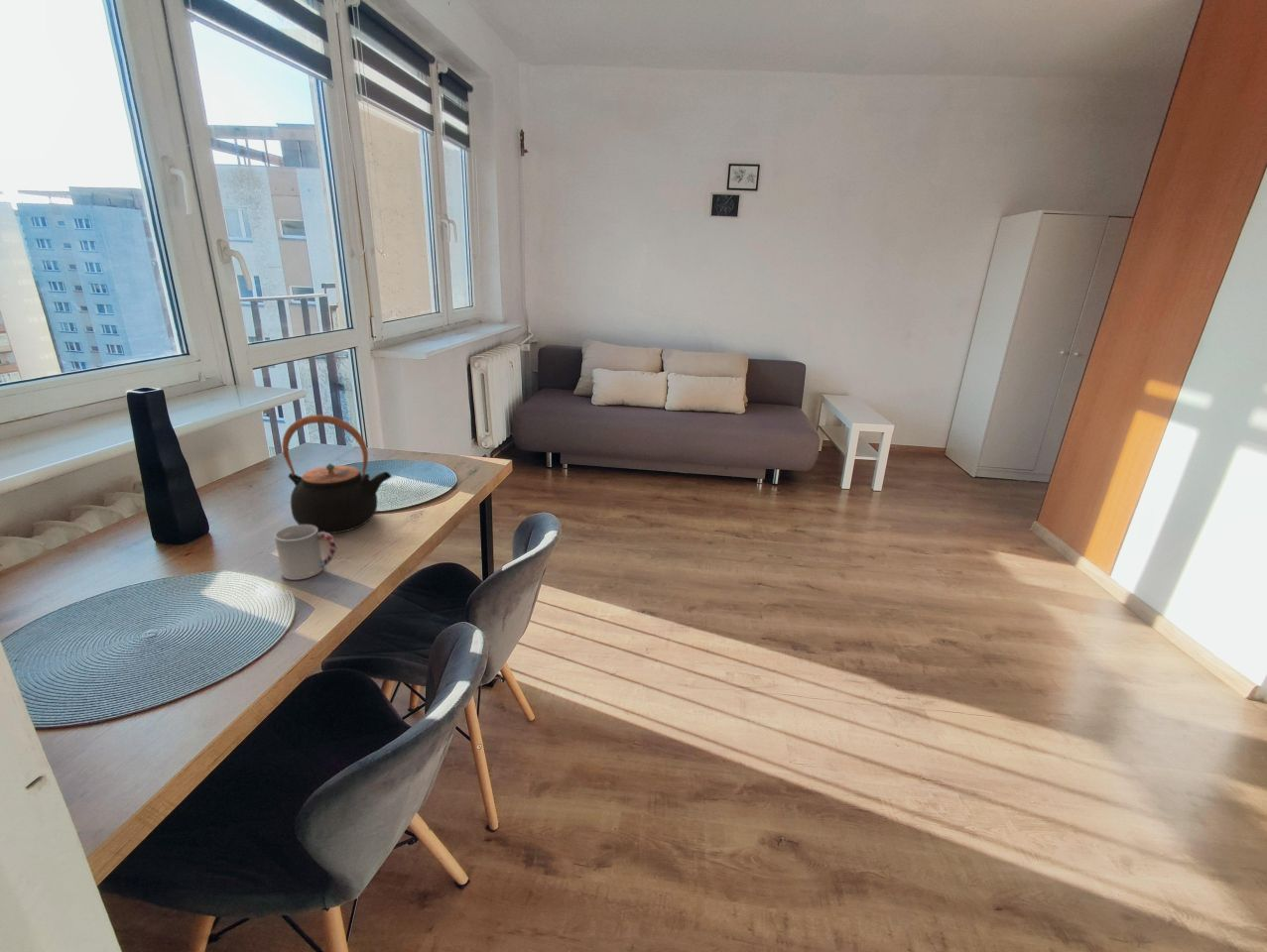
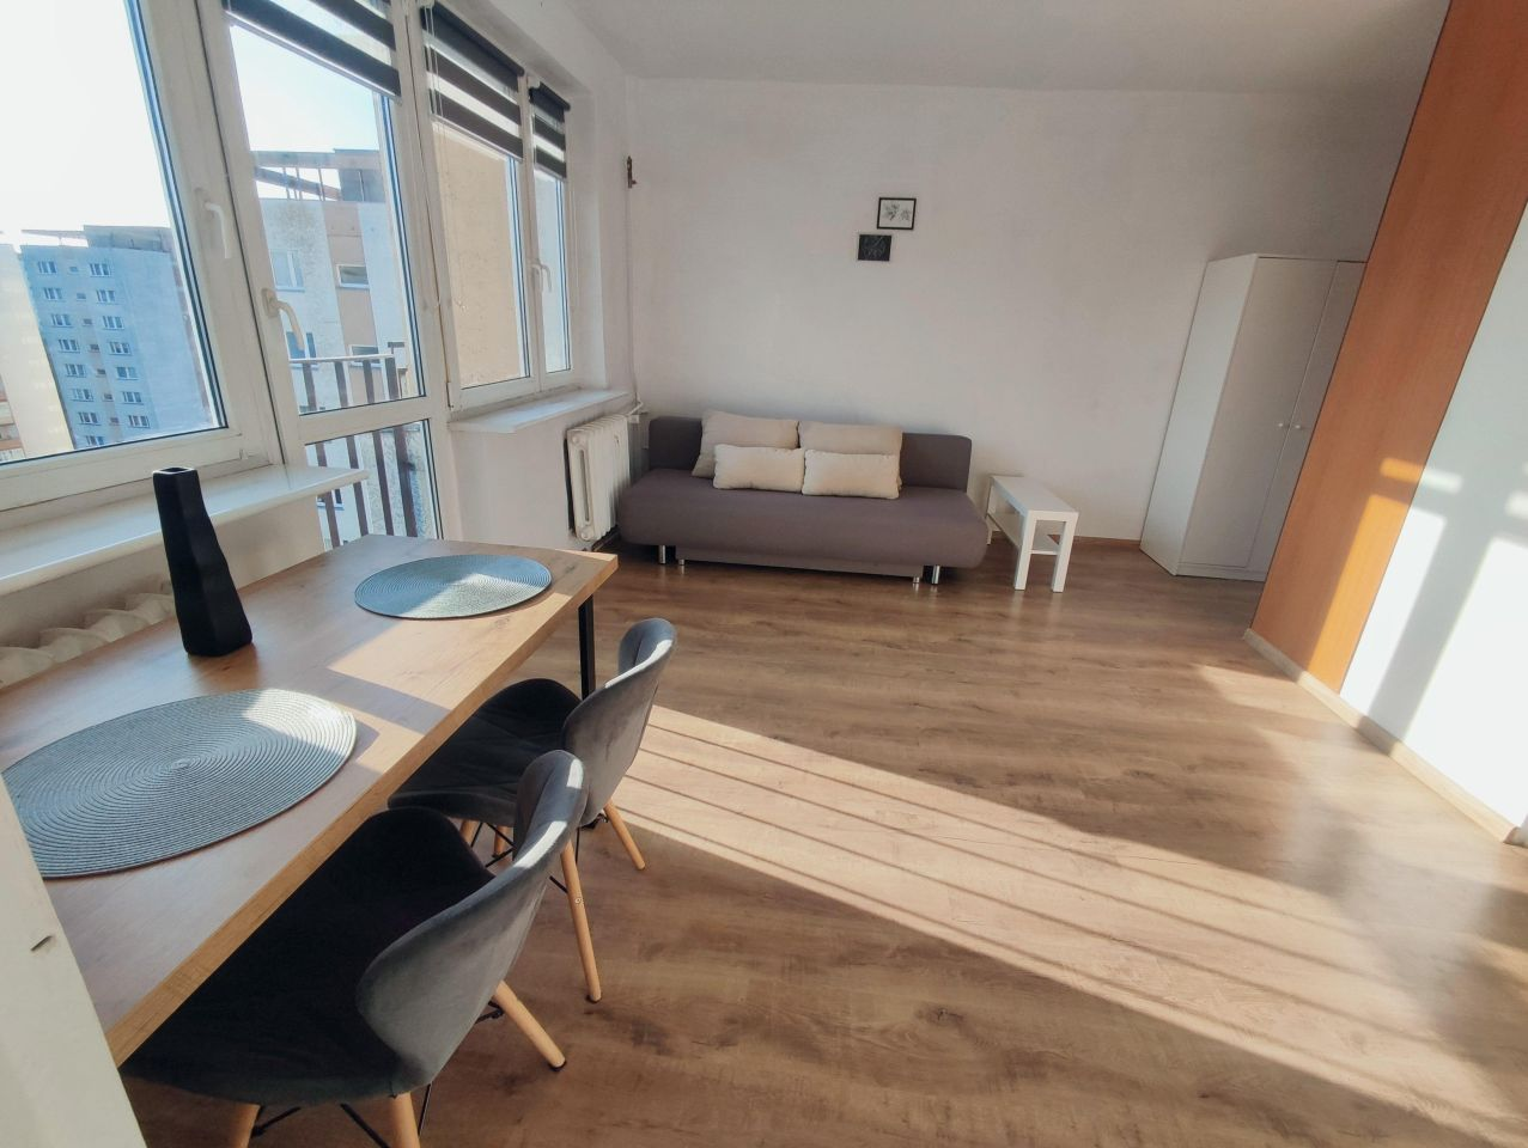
- teapot [281,414,392,535]
- cup [274,524,337,581]
